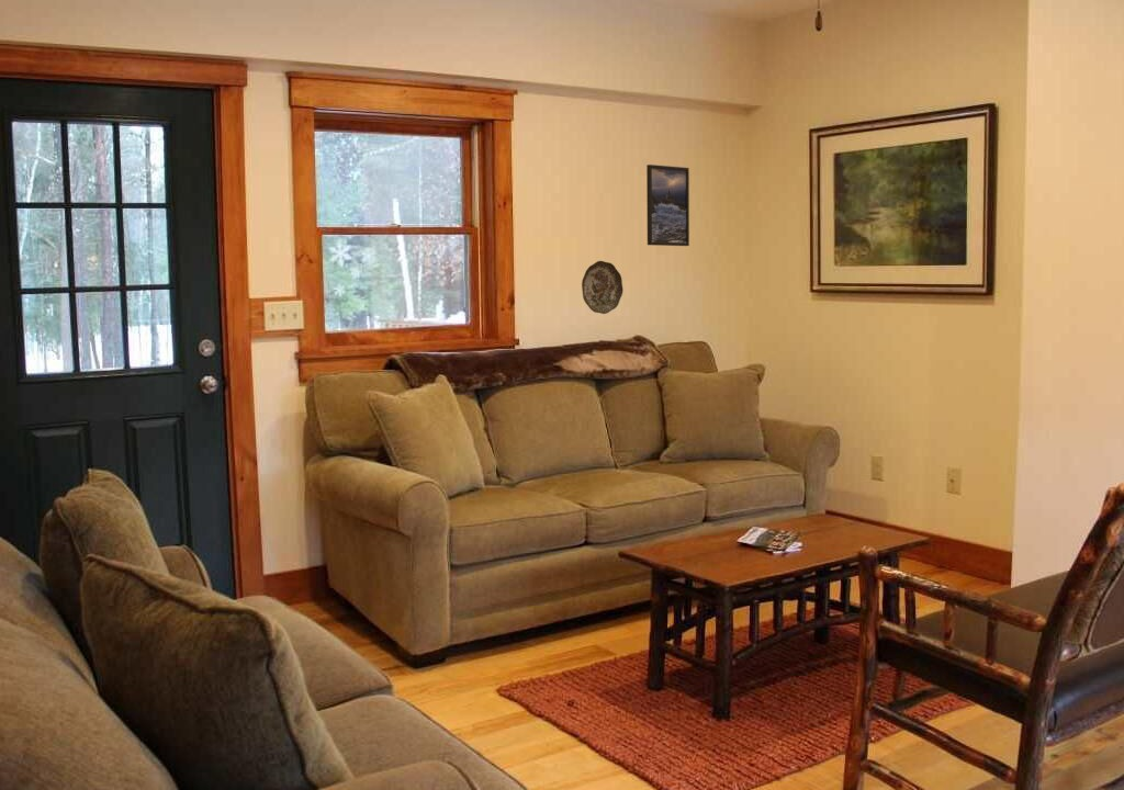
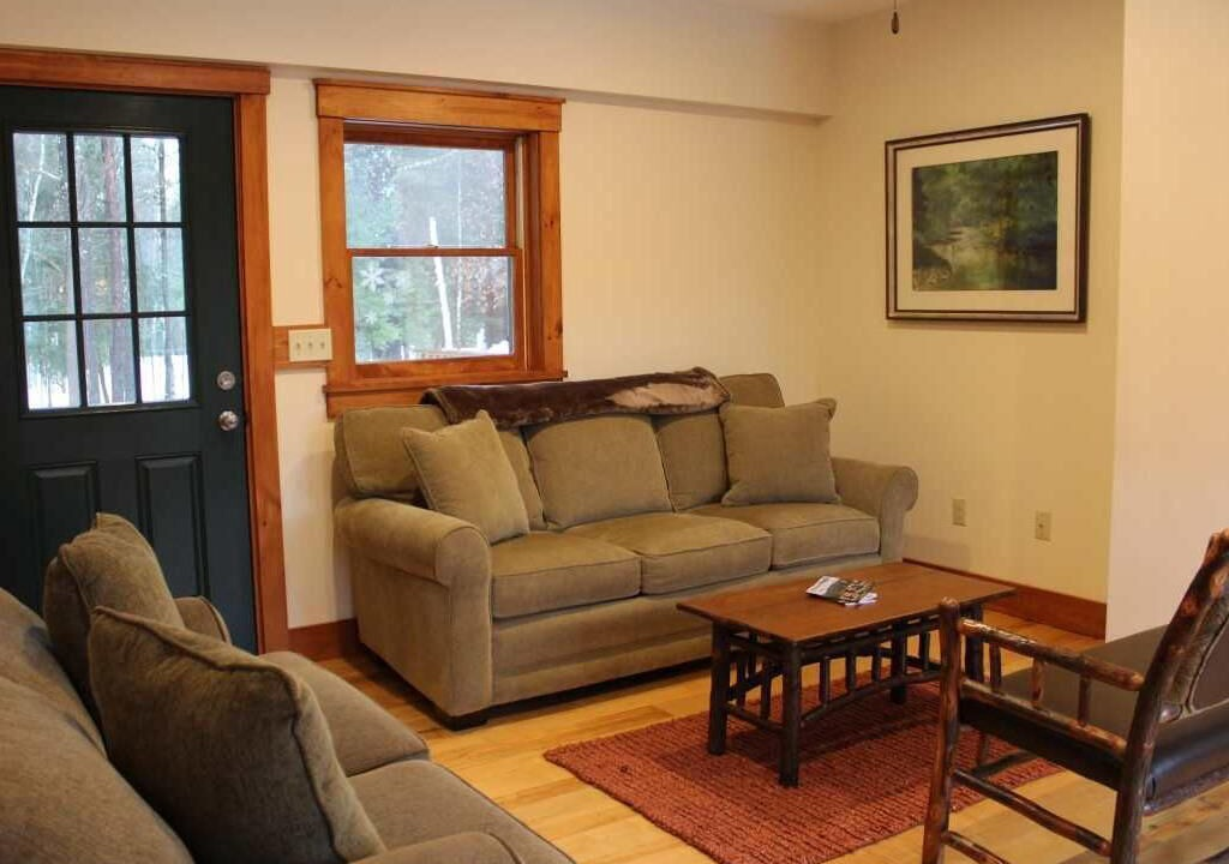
- decorative plate [581,260,623,315]
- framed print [645,163,690,247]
